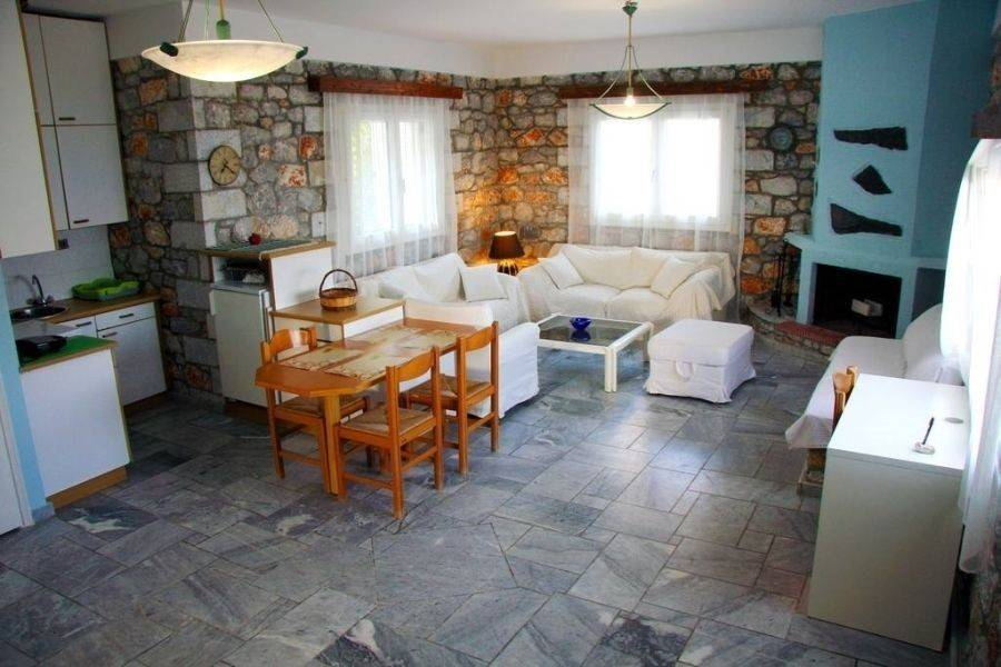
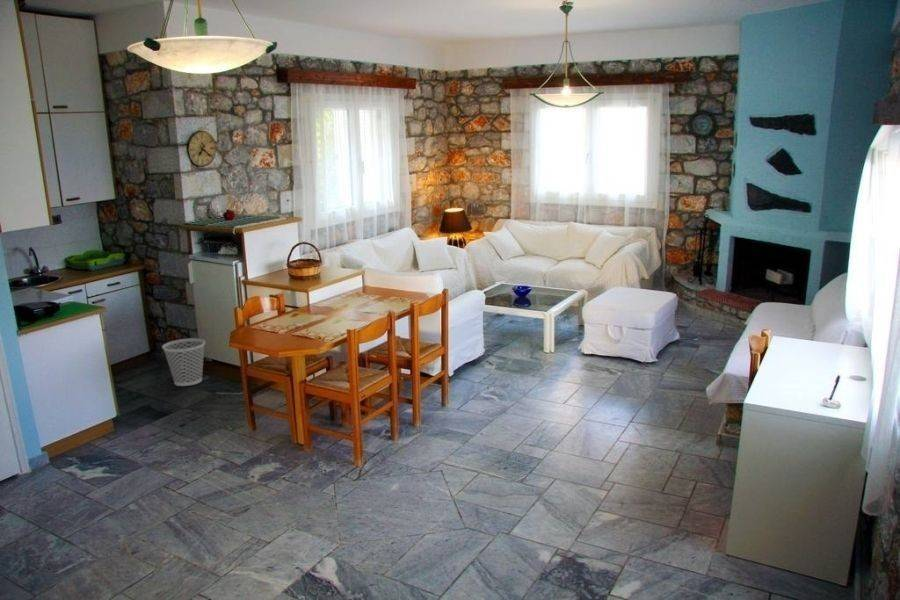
+ wastebasket [161,337,206,387]
